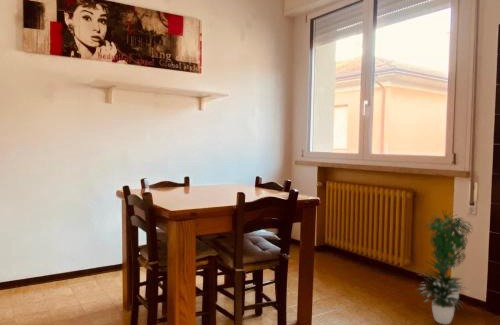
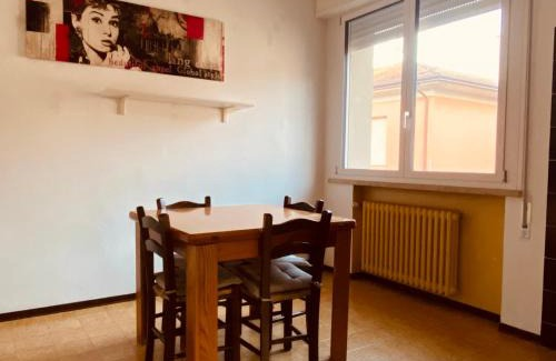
- potted plant [415,208,474,325]
